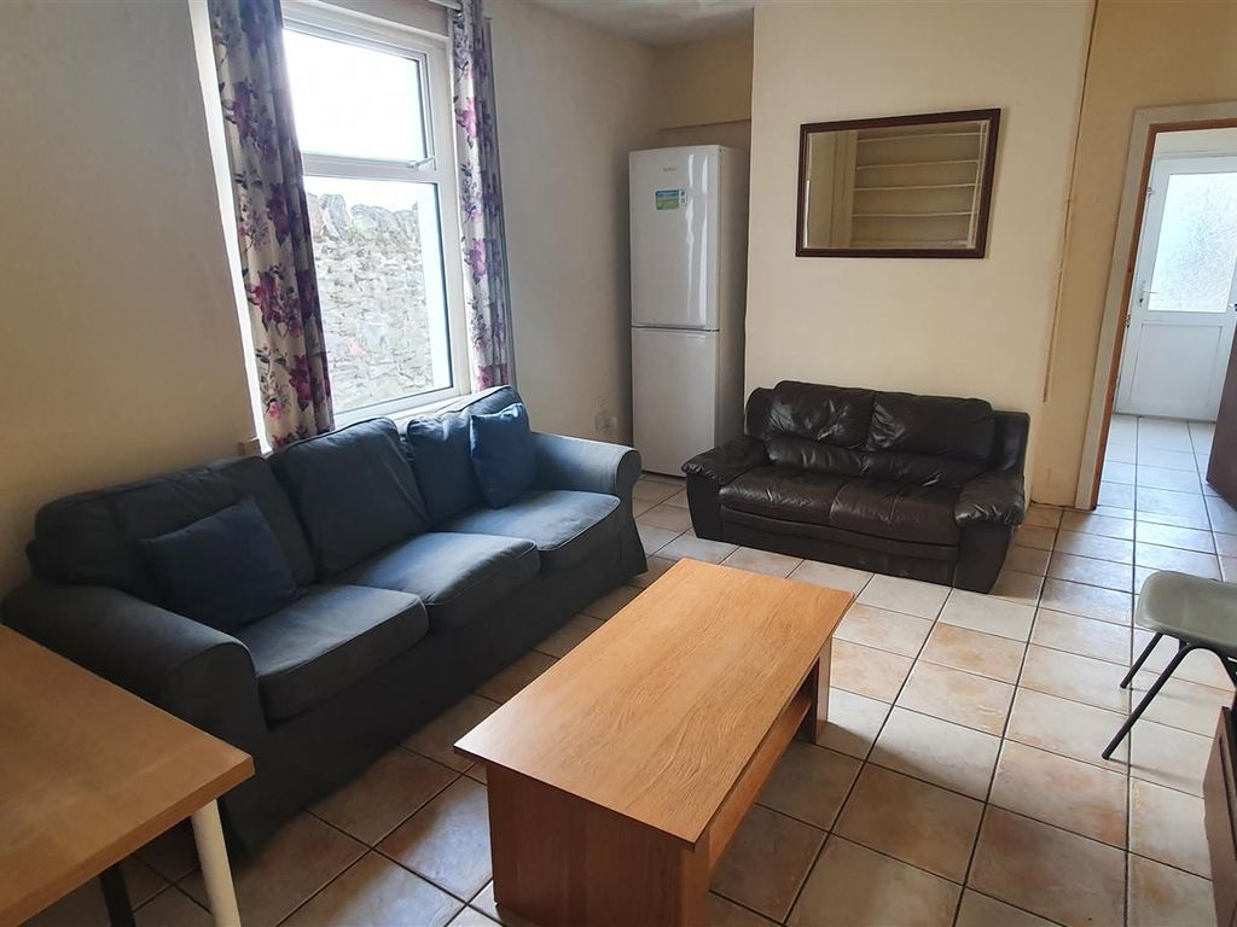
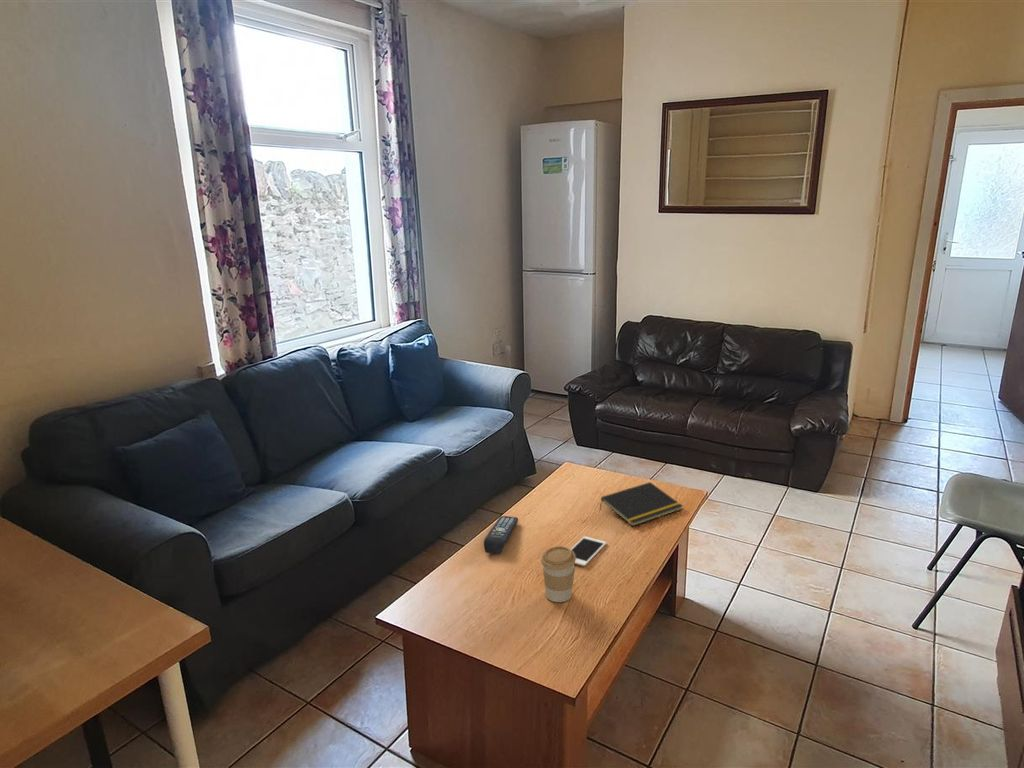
+ cell phone [570,535,607,567]
+ coffee cup [540,545,576,603]
+ remote control [483,515,519,555]
+ notepad [599,481,683,527]
